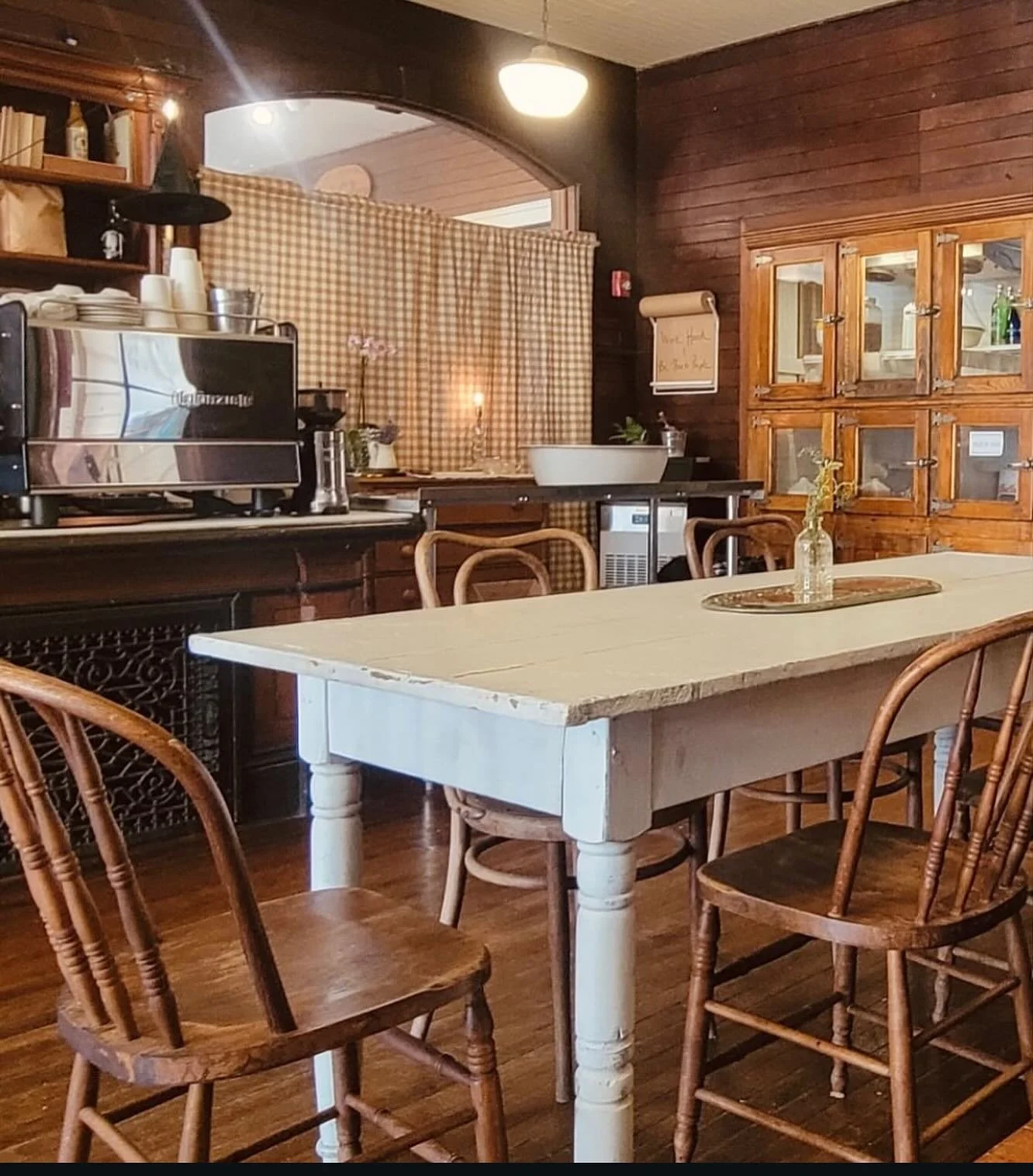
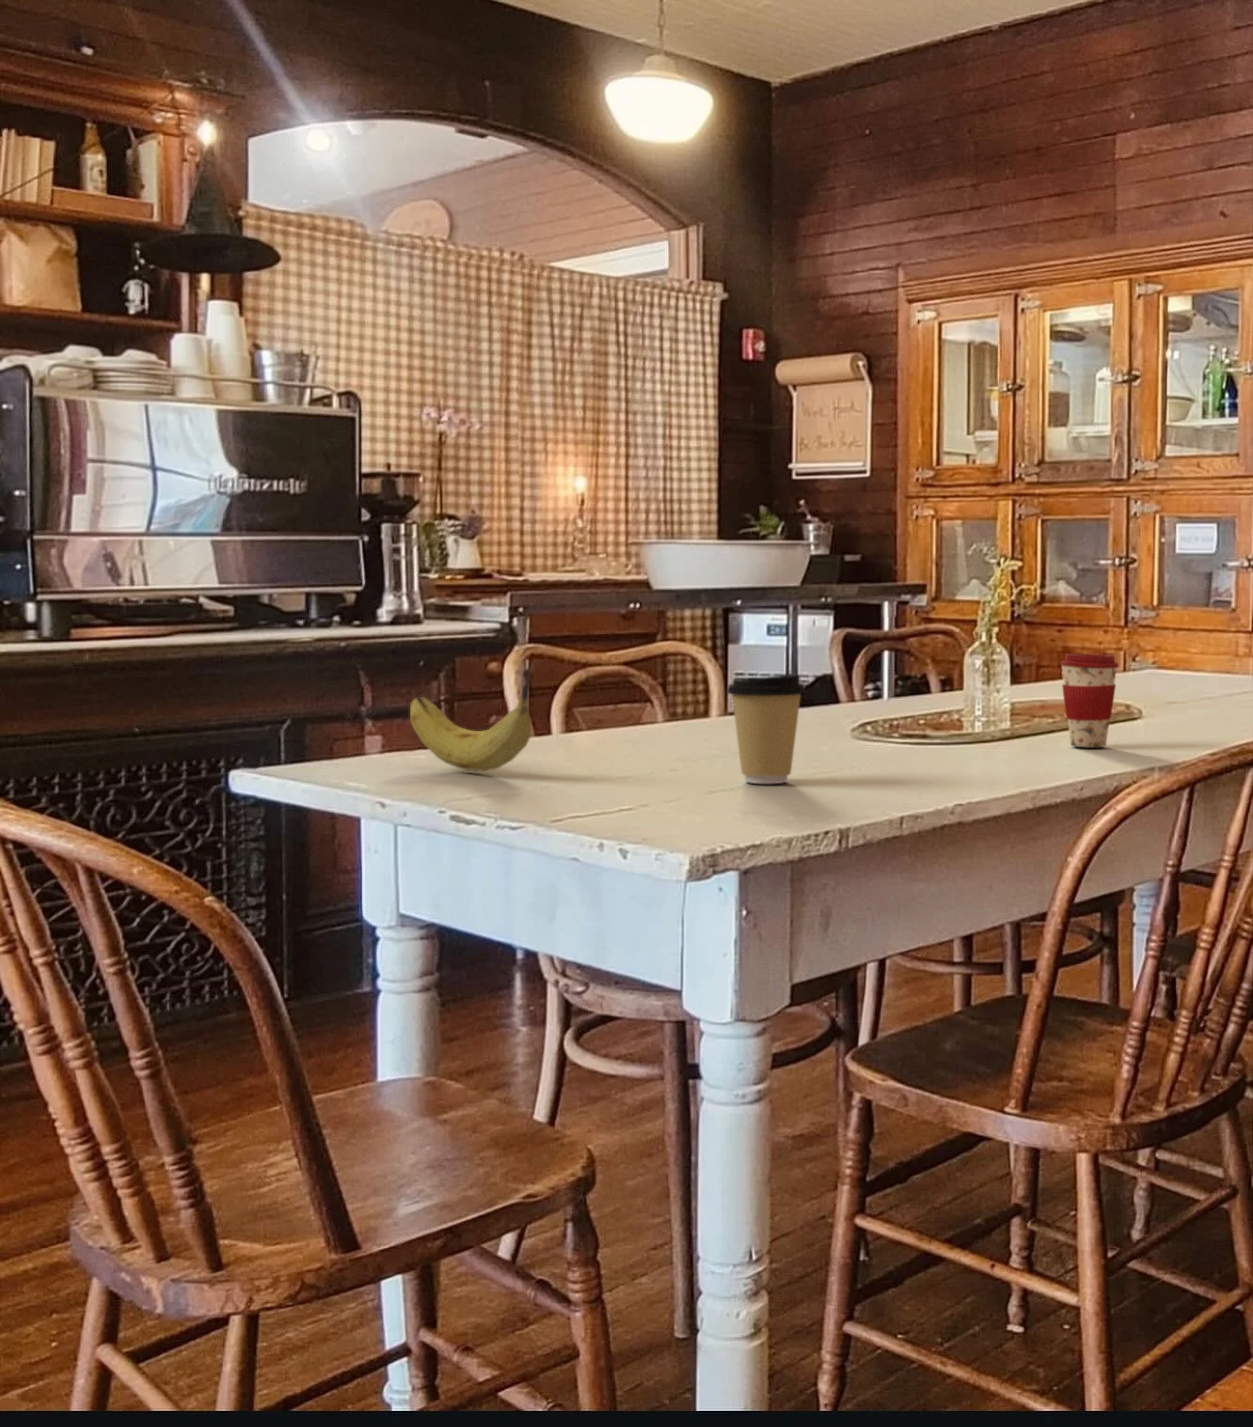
+ coffee cup [1059,653,1121,747]
+ coffee cup [725,672,808,785]
+ fruit [409,663,535,772]
